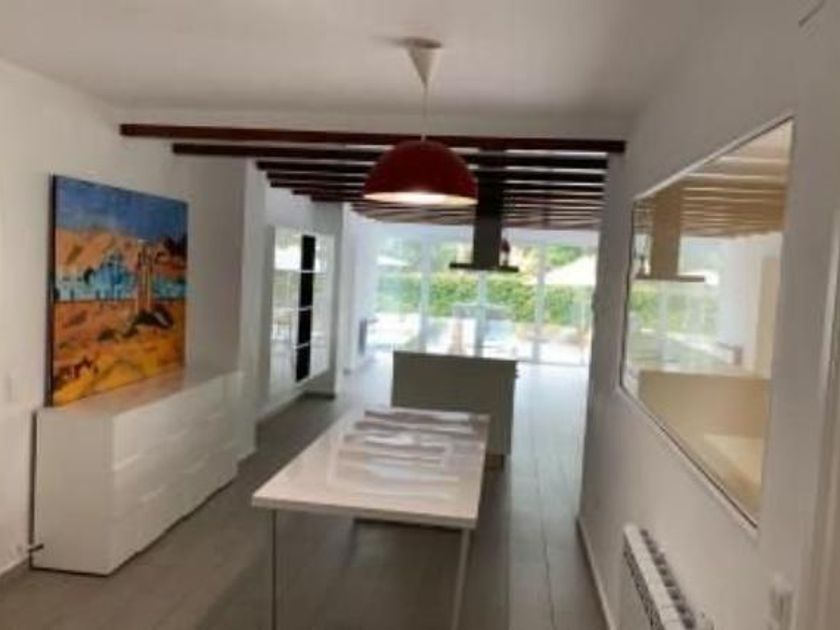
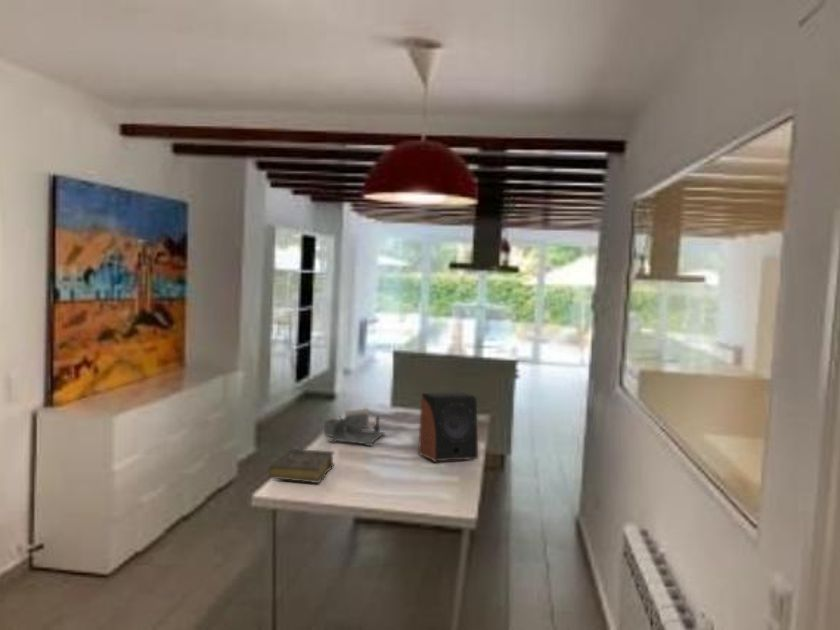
+ book [268,448,336,484]
+ speaker [417,392,479,463]
+ desk organizer [323,408,386,447]
